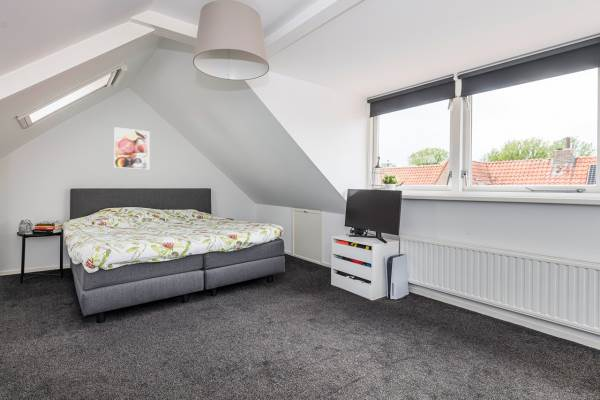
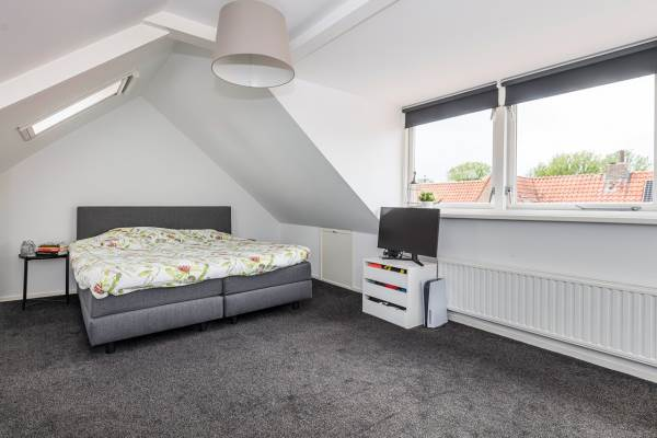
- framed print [113,126,151,170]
